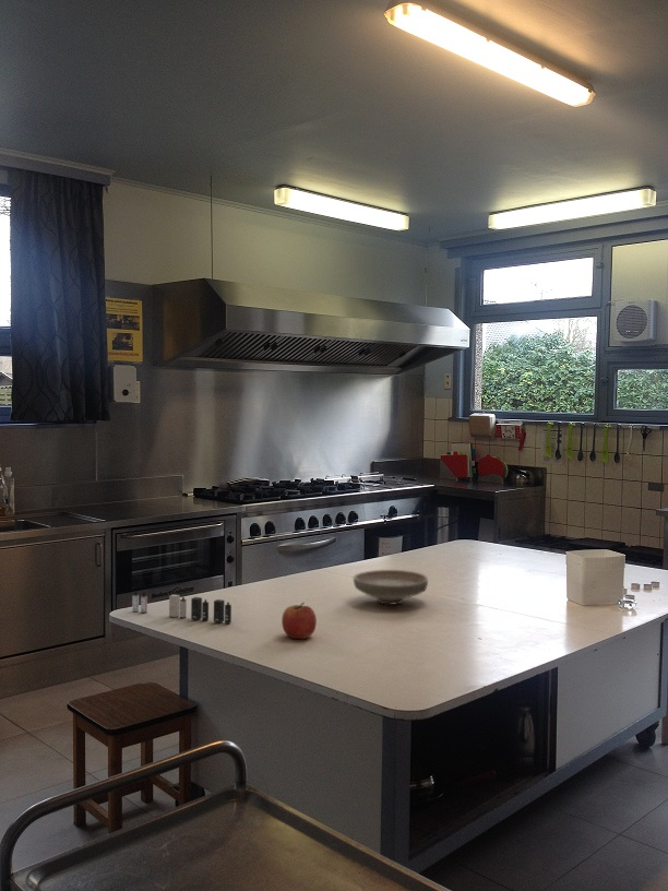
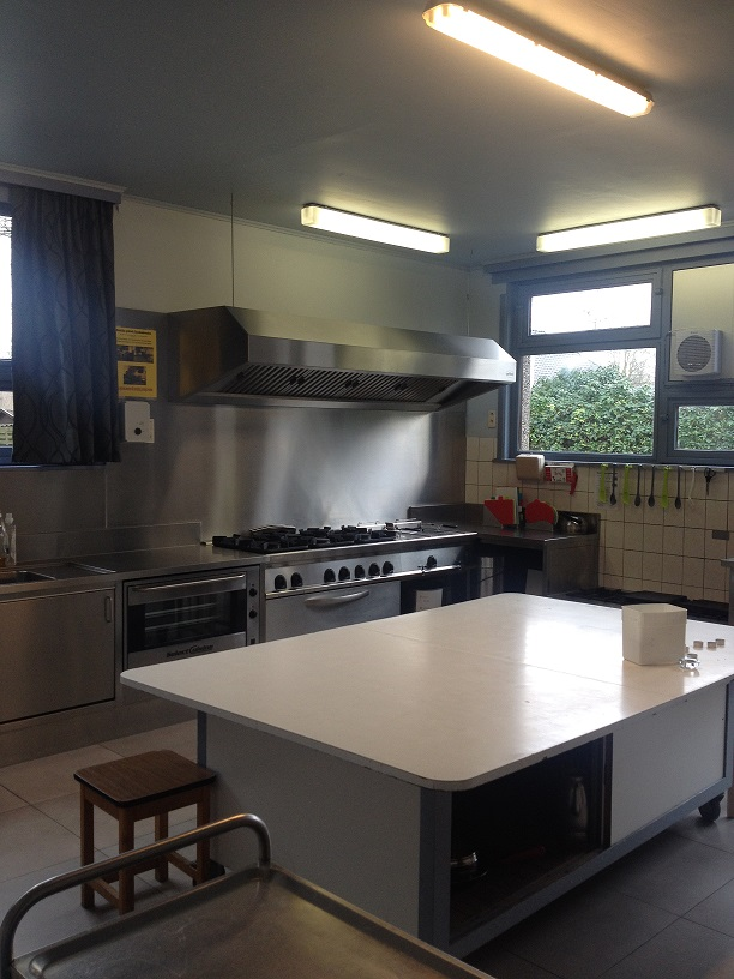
- bowl [353,569,429,606]
- bottle [131,591,232,625]
- apple [281,602,318,640]
